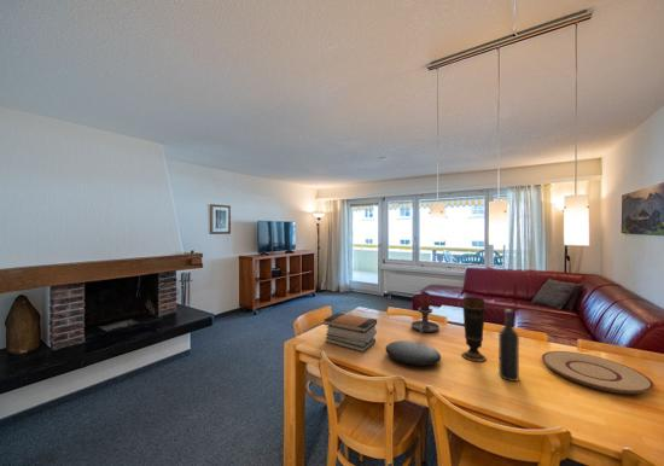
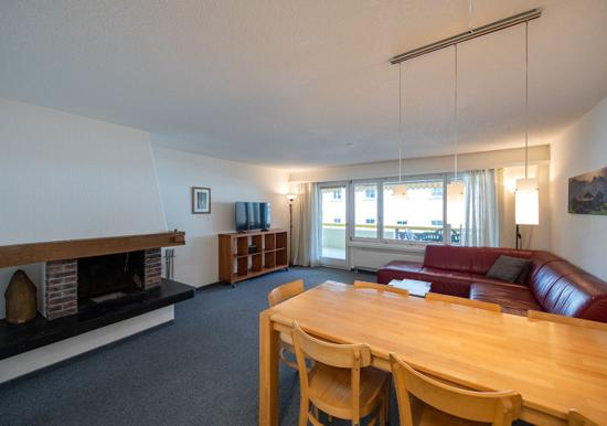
- candle holder [410,290,441,333]
- vase [461,296,488,362]
- plate [385,339,442,367]
- plate [541,350,656,395]
- book stack [322,311,378,354]
- wine bottle [497,308,520,383]
